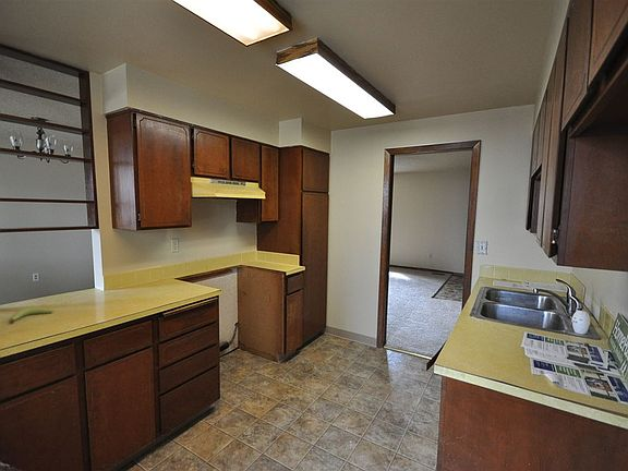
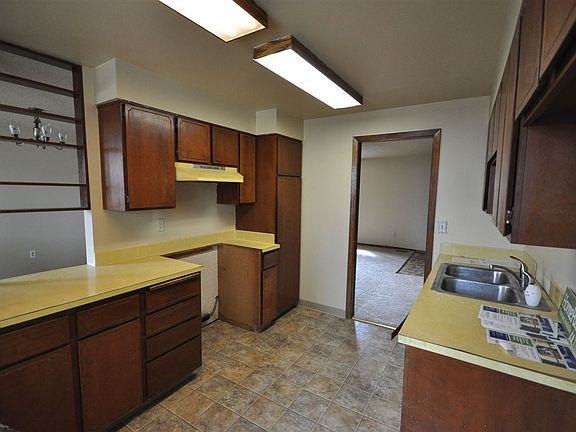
- banana [9,305,55,325]
